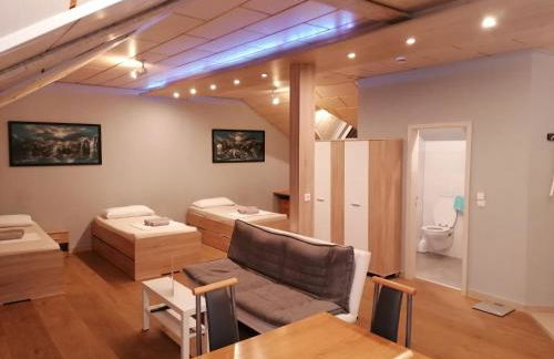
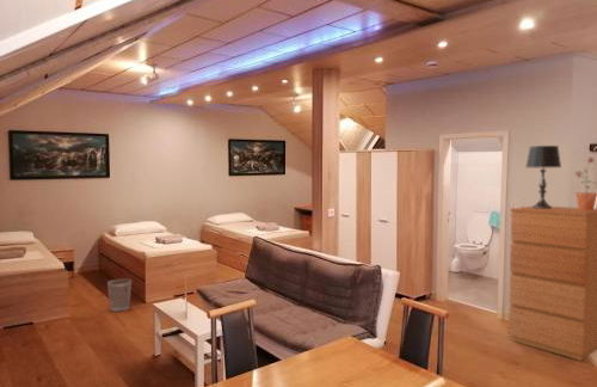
+ wastebasket [106,277,133,313]
+ table lamp [524,145,562,209]
+ dresser [507,205,597,362]
+ potted plant [573,156,597,210]
